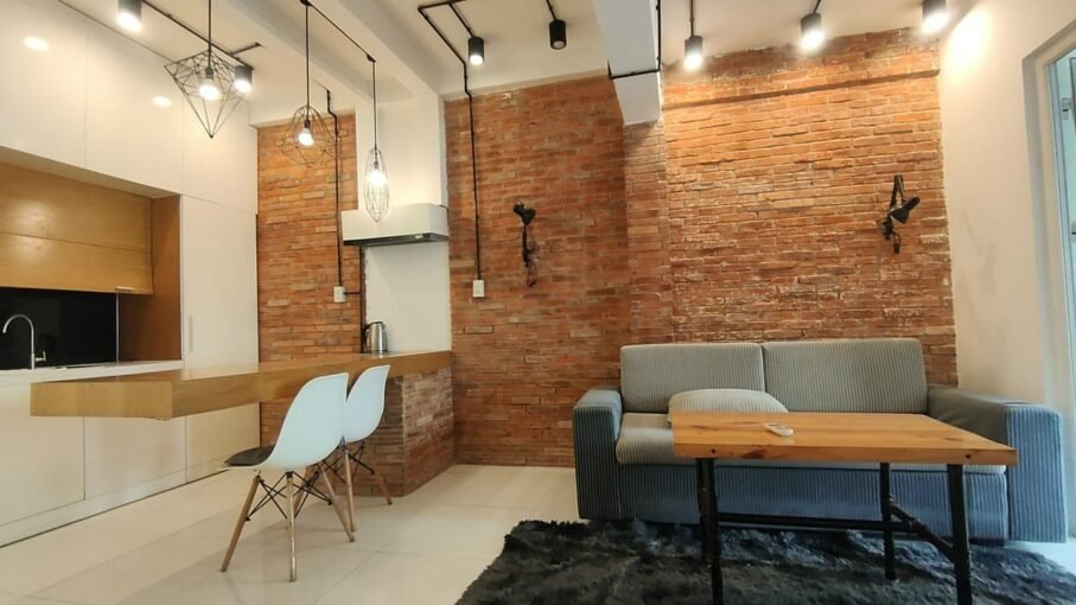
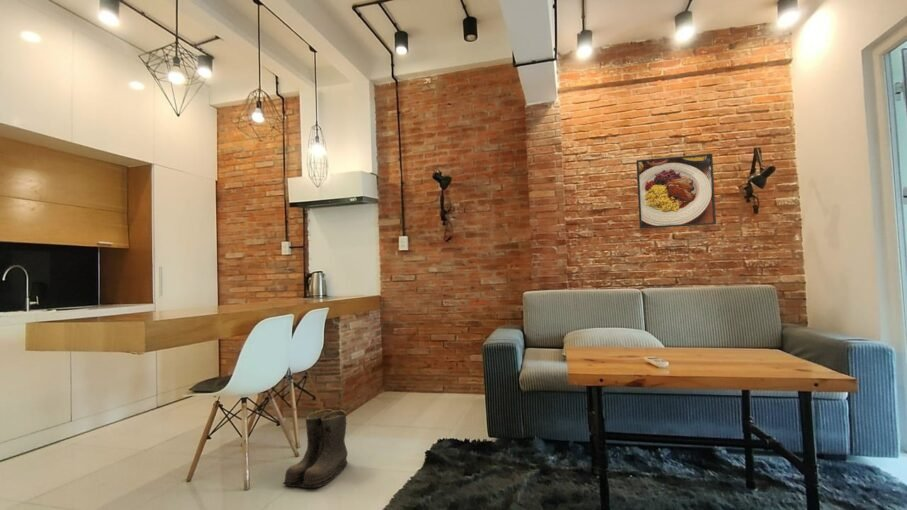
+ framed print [635,153,717,230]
+ boots [282,408,350,489]
